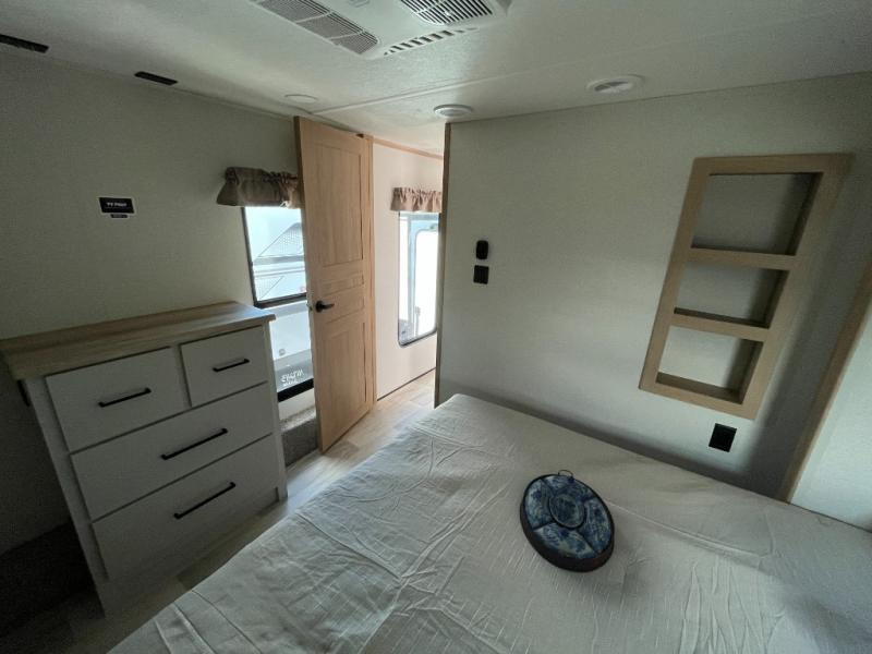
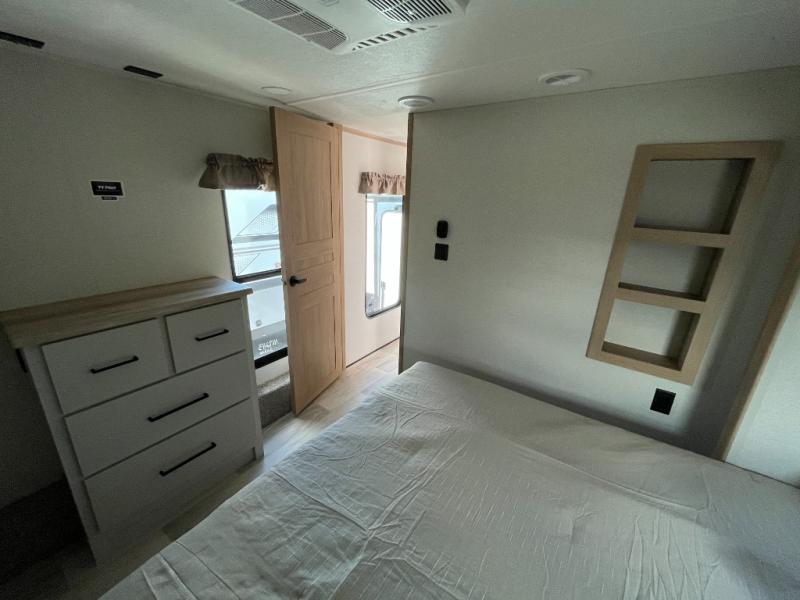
- serving tray [519,469,616,573]
